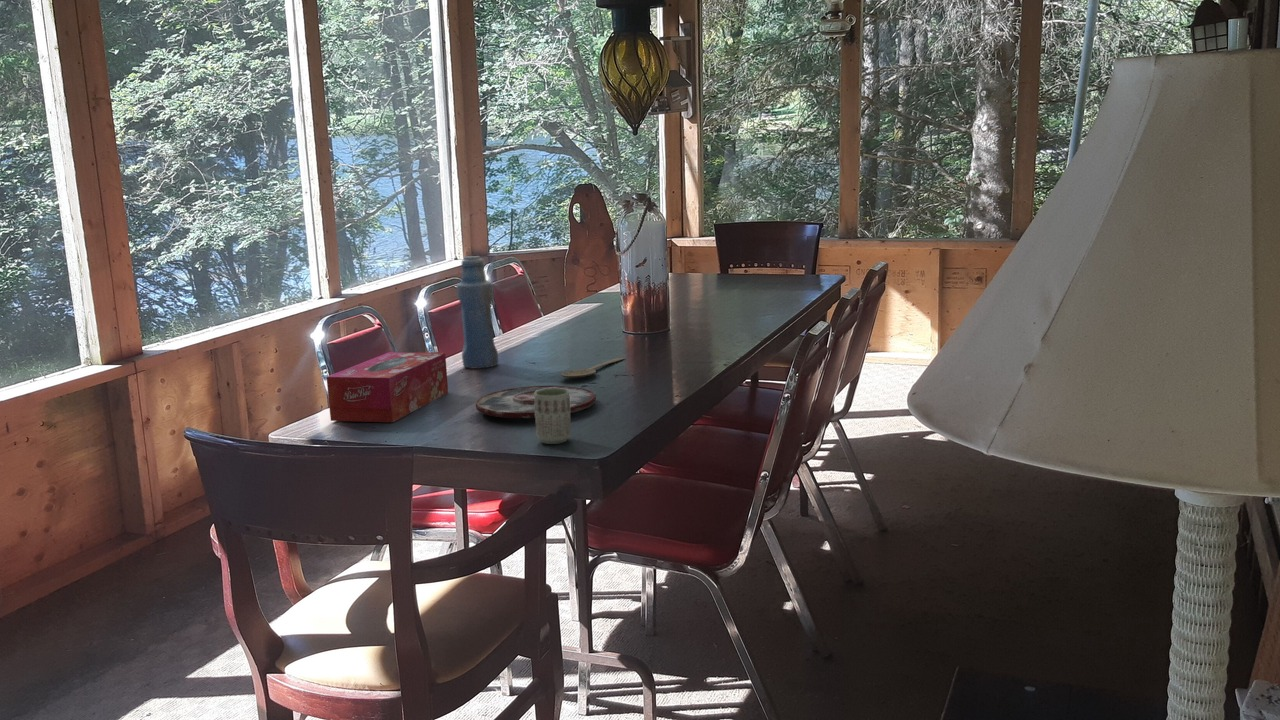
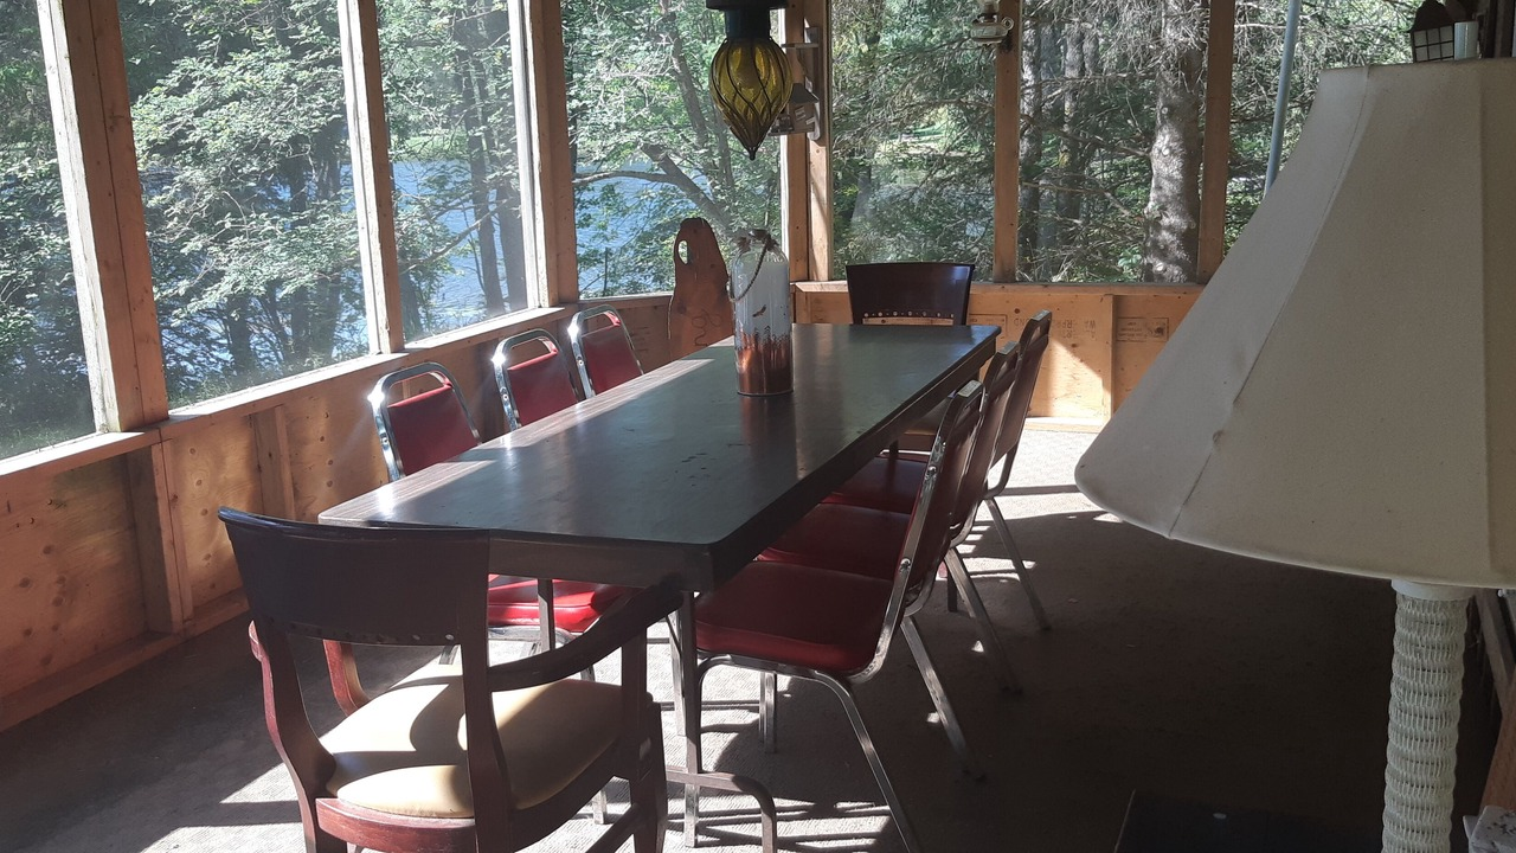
- bottle [456,255,499,370]
- wooden spoon [561,357,626,379]
- cup [534,388,572,445]
- tissue box [326,351,449,423]
- plate [474,385,597,419]
